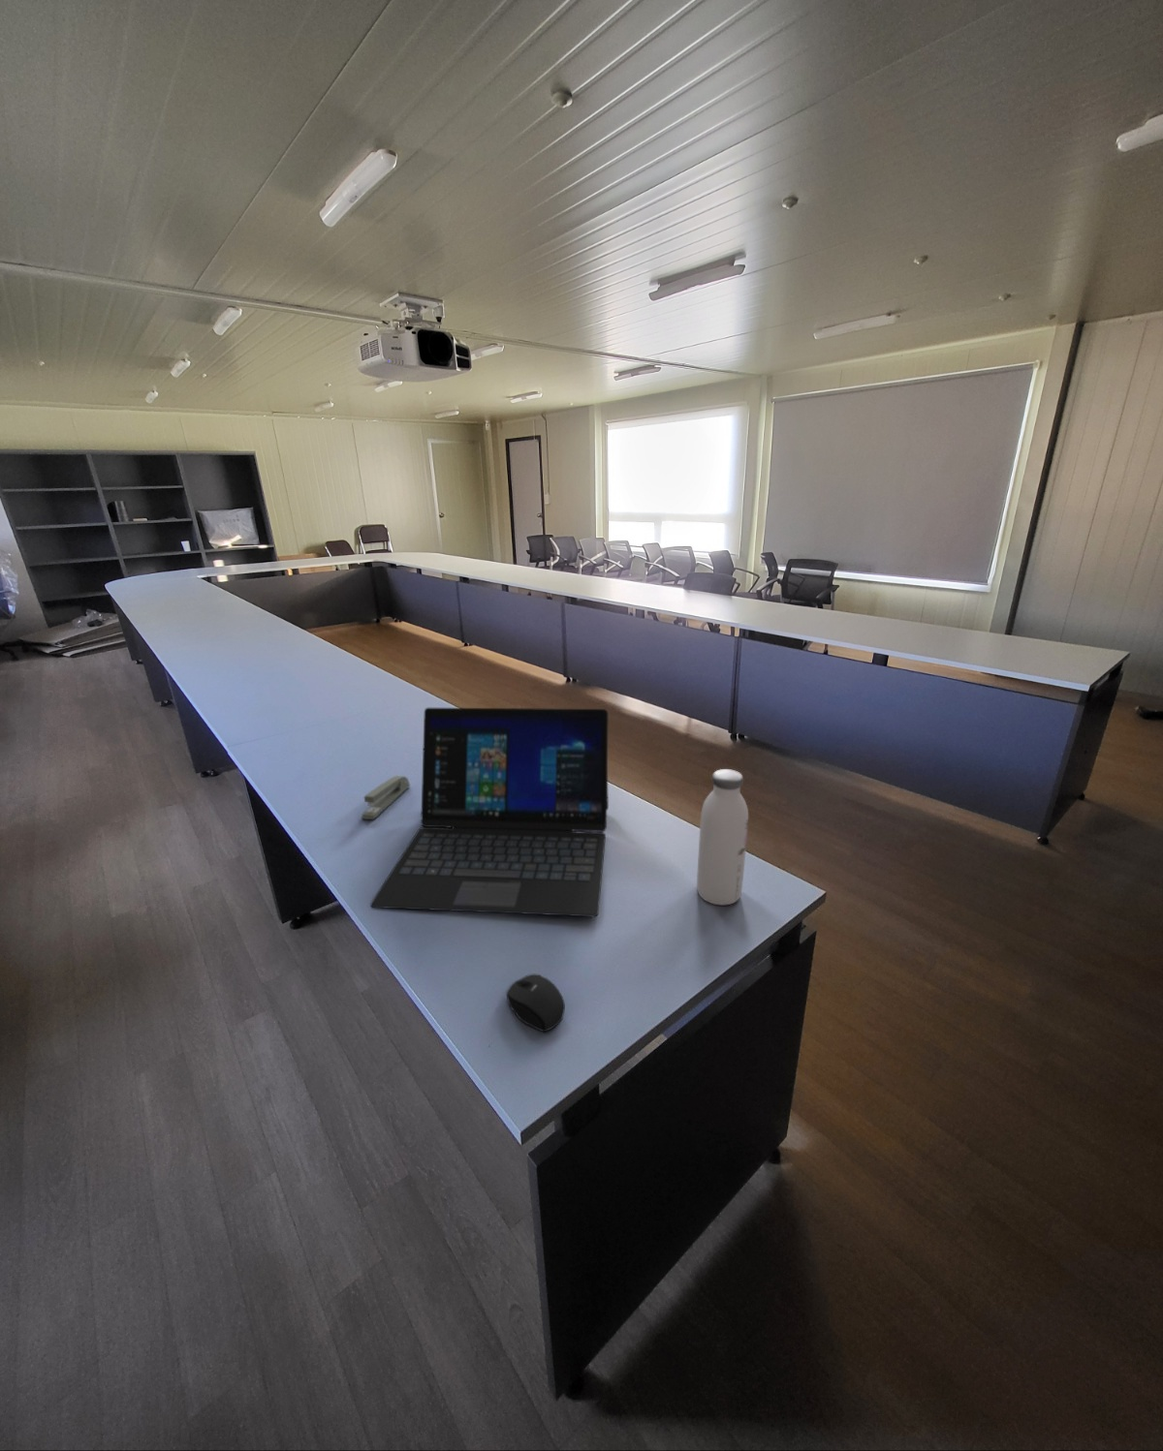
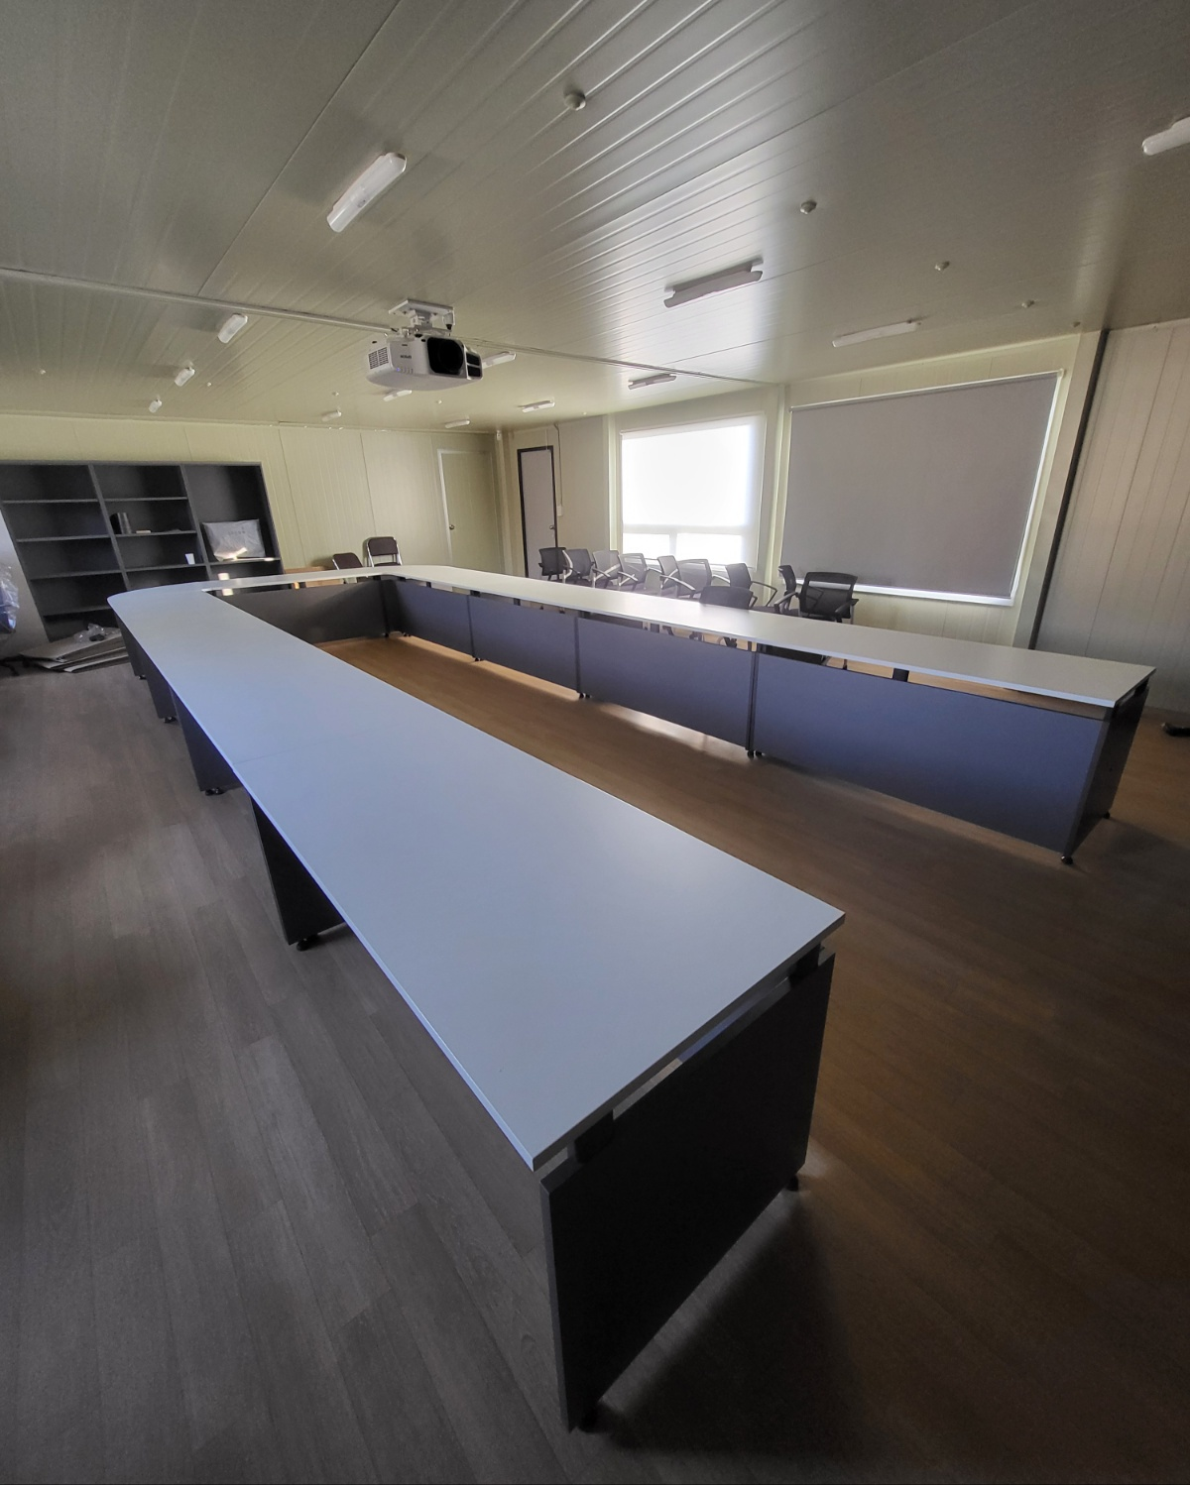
- stapler [361,775,411,821]
- laptop [369,707,610,917]
- water bottle [695,768,749,905]
- mouse [506,974,566,1032]
